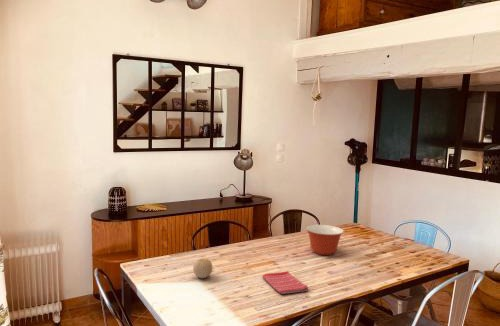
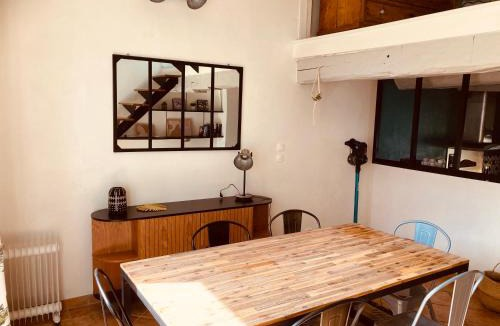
- fruit [192,257,213,279]
- mixing bowl [305,224,345,256]
- dish towel [261,270,310,295]
